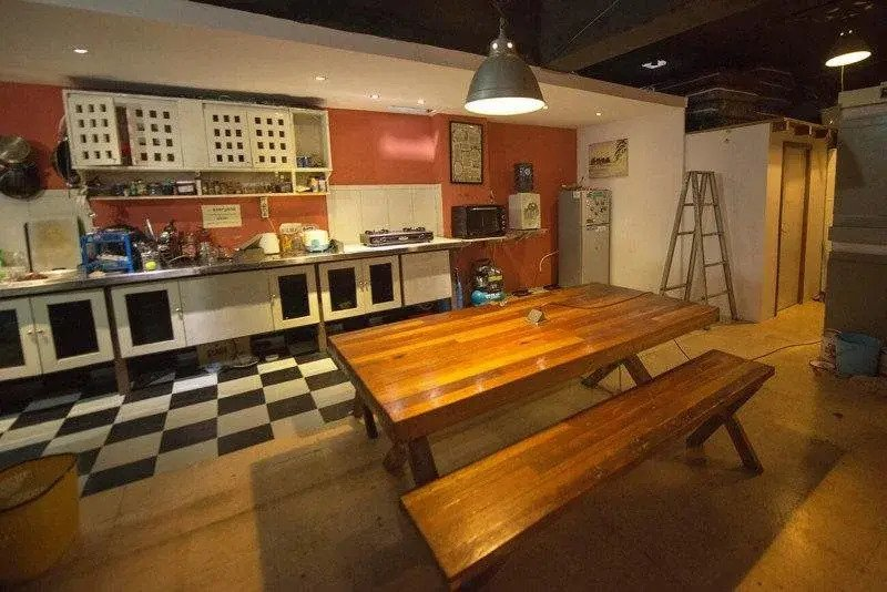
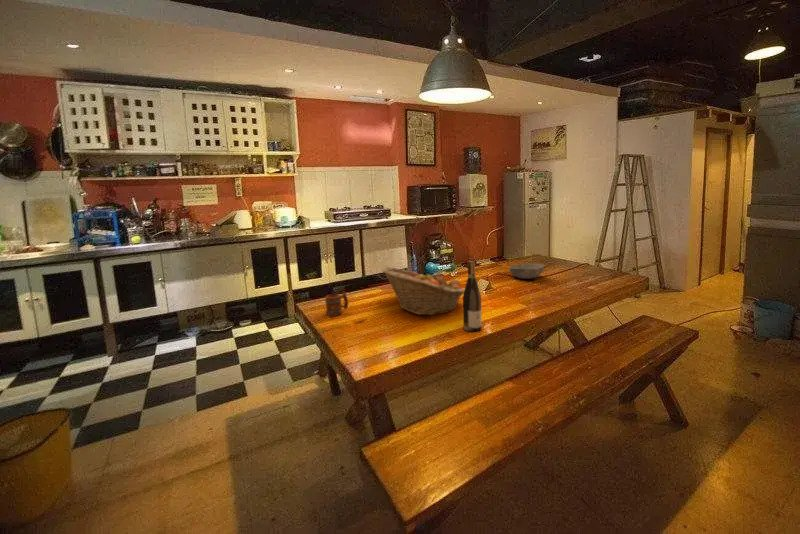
+ wine bottle [462,260,483,332]
+ fruit basket [381,266,465,316]
+ mug [324,291,349,317]
+ bowl [508,262,545,280]
